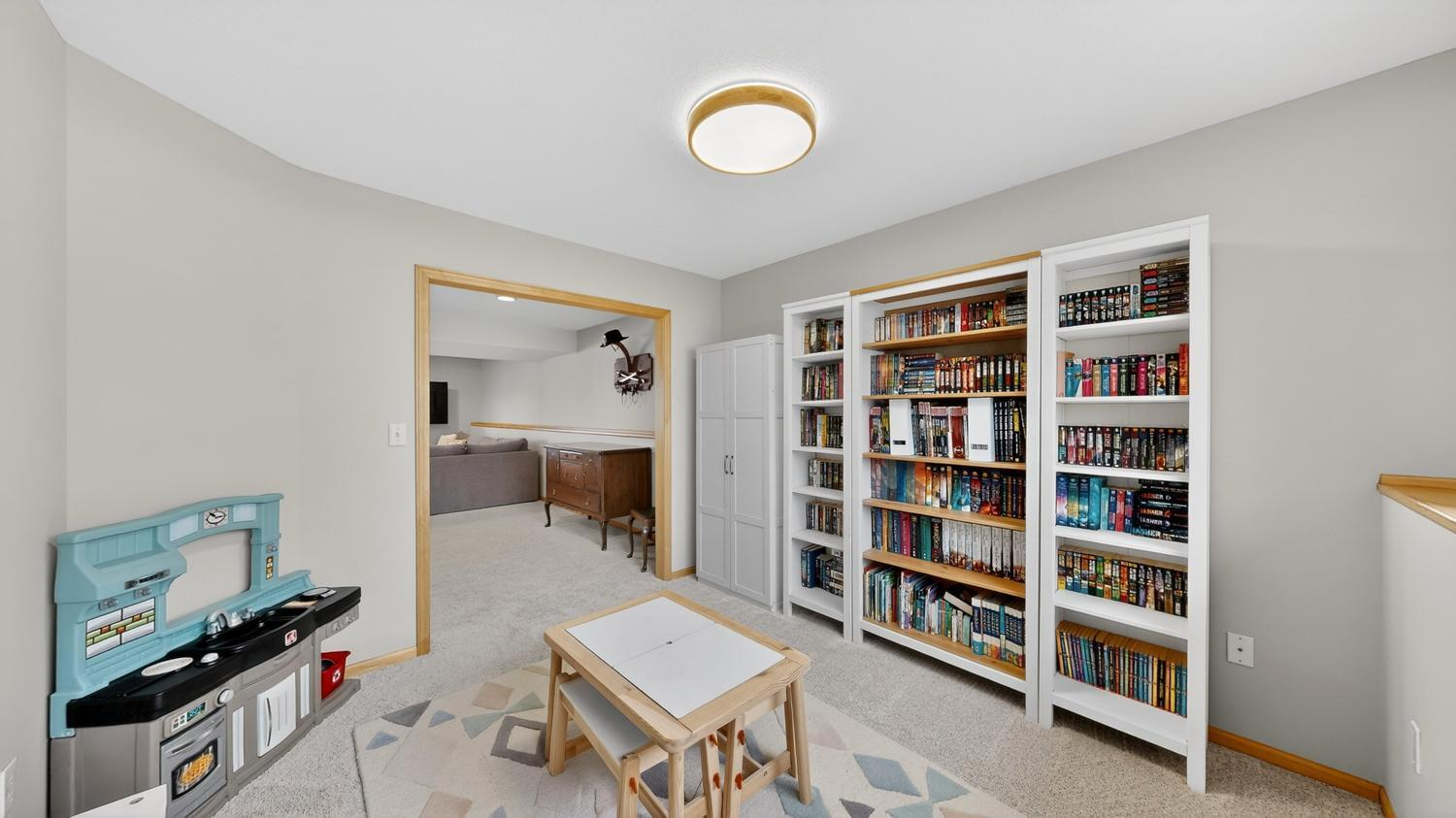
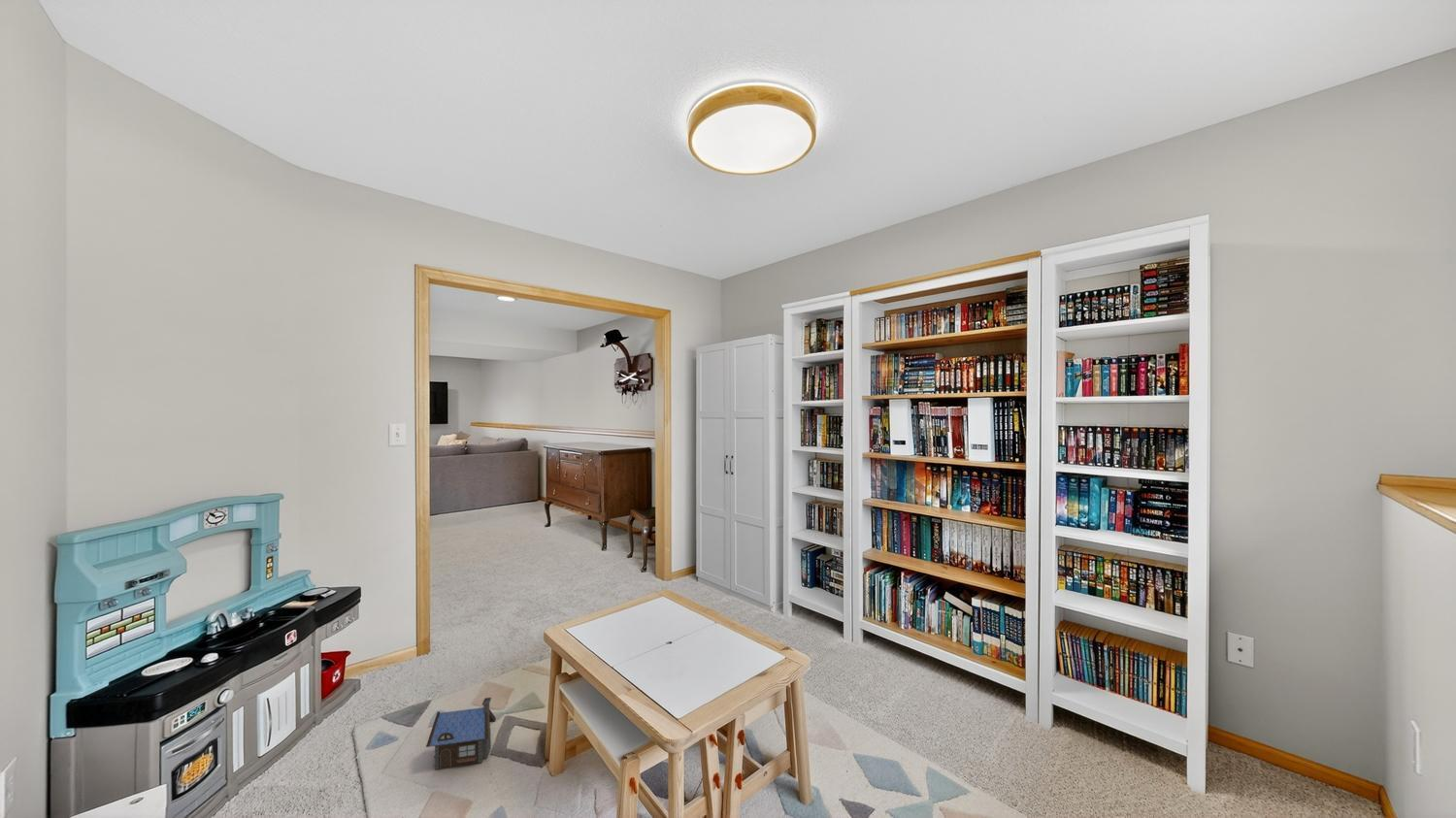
+ toy house [425,697,497,770]
